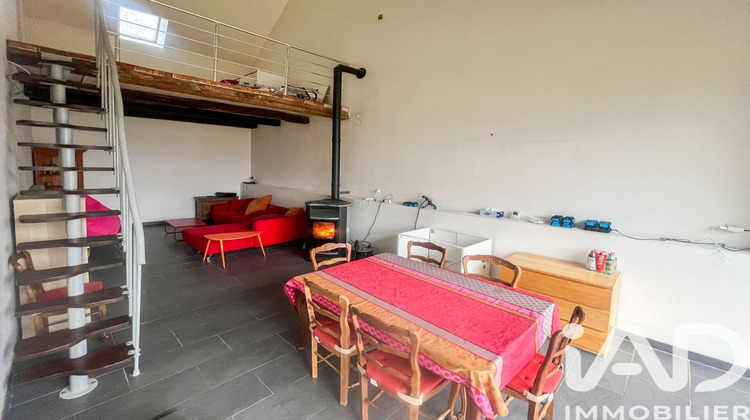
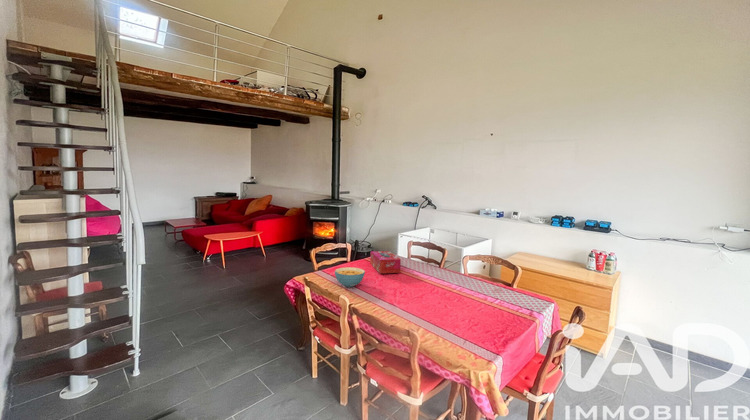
+ tissue box [369,250,402,274]
+ cereal bowl [334,266,366,288]
